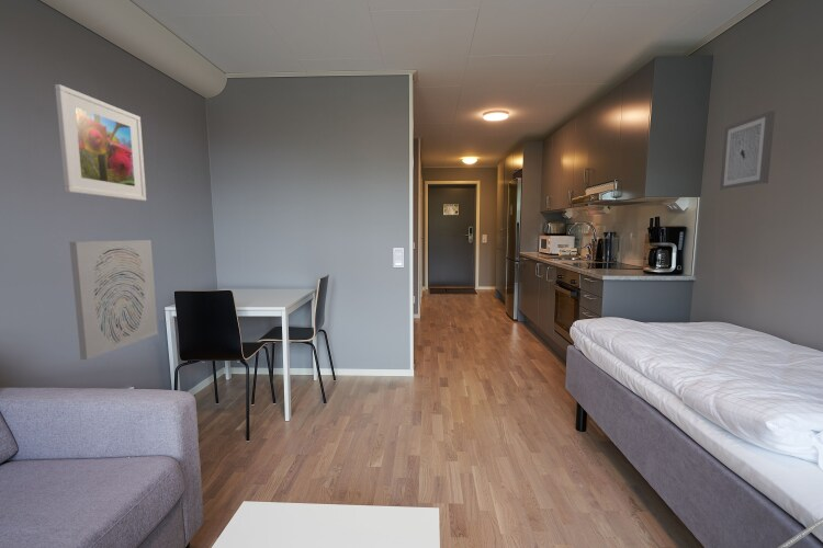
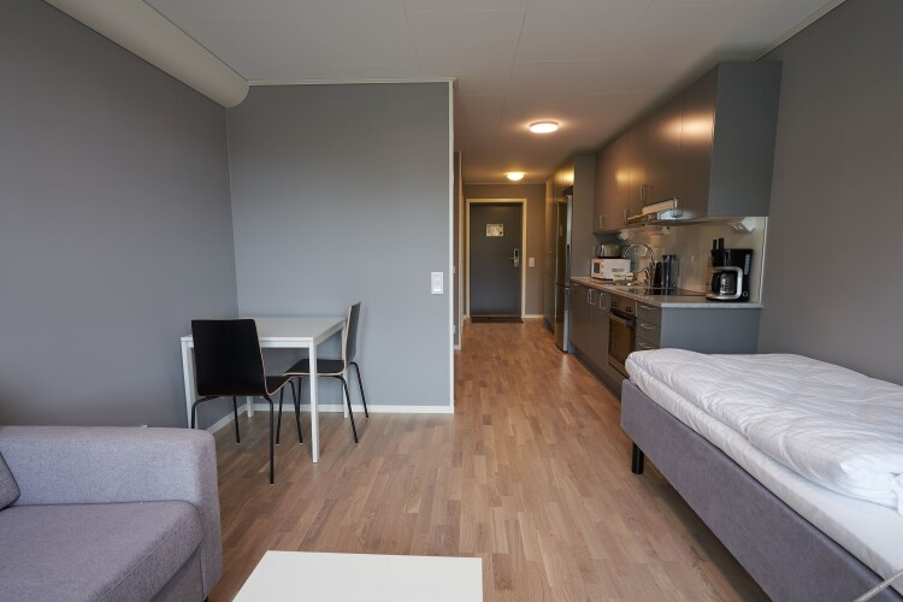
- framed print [54,83,147,202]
- wall art [68,239,159,361]
- wall art [719,110,776,191]
